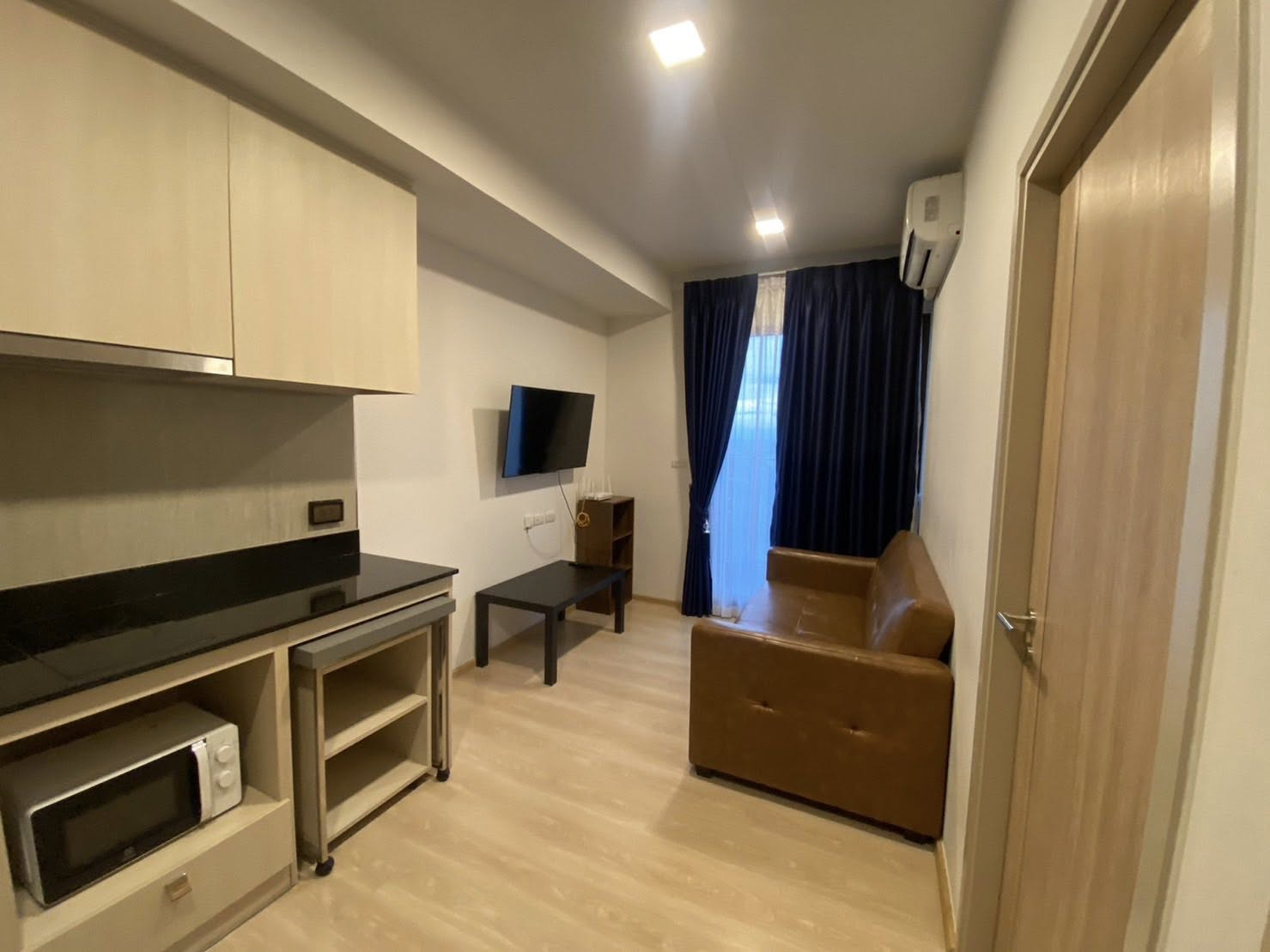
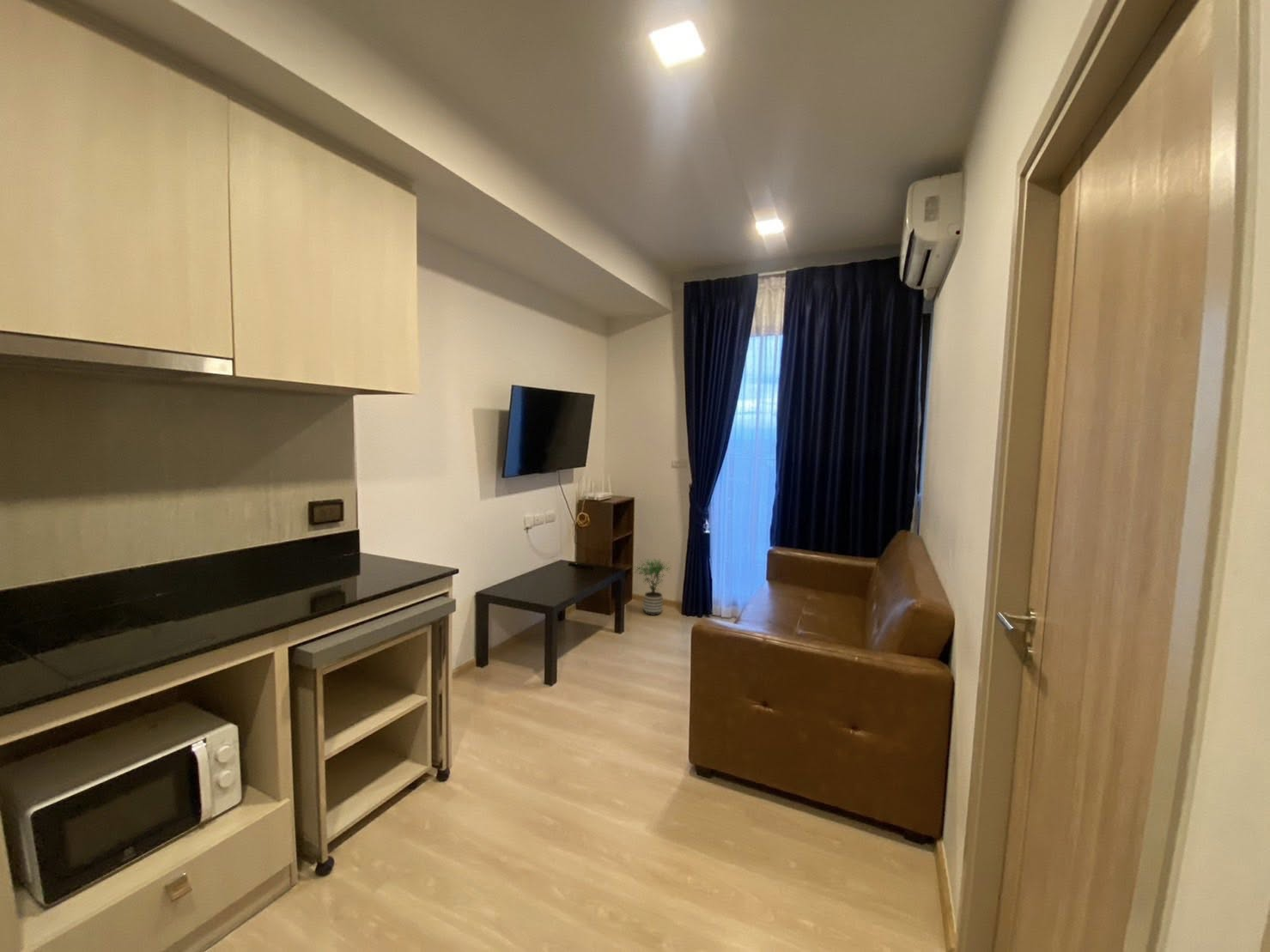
+ potted plant [632,557,672,616]
